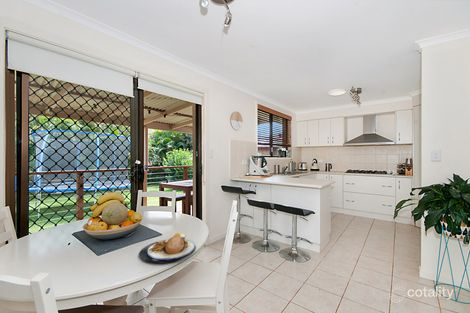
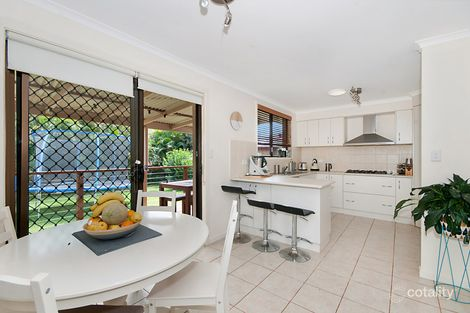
- plate [138,232,197,264]
